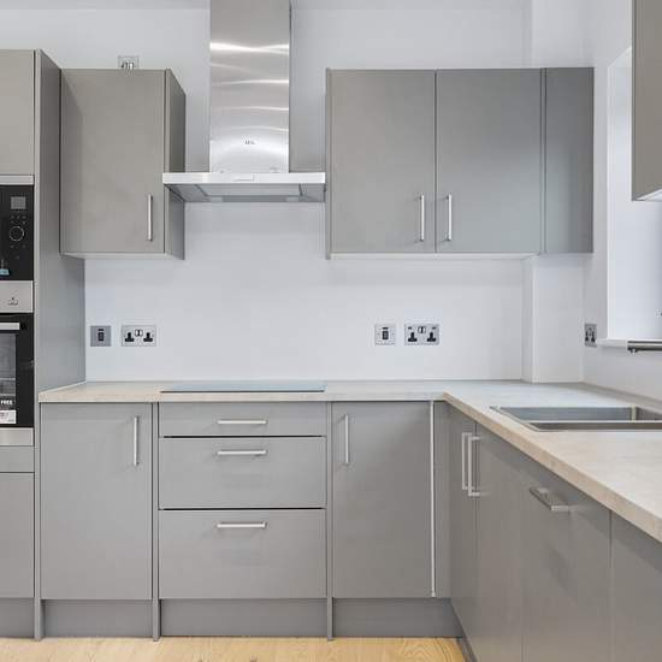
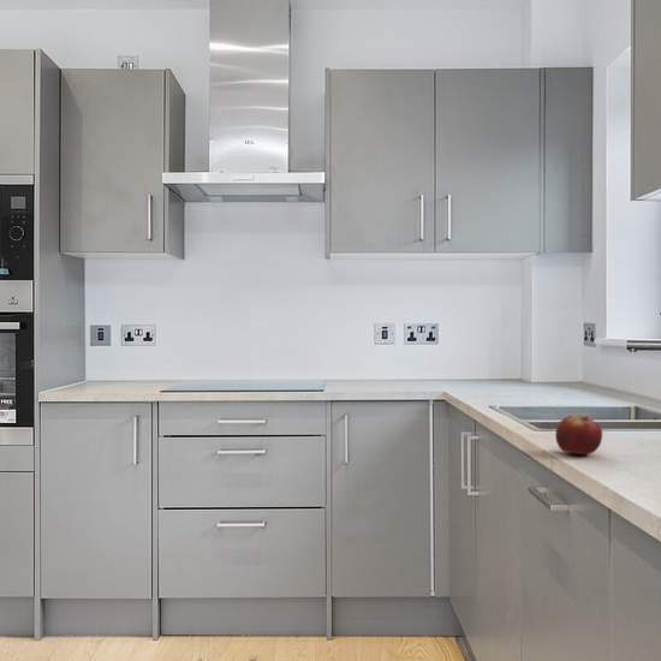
+ fruit [554,413,603,455]
